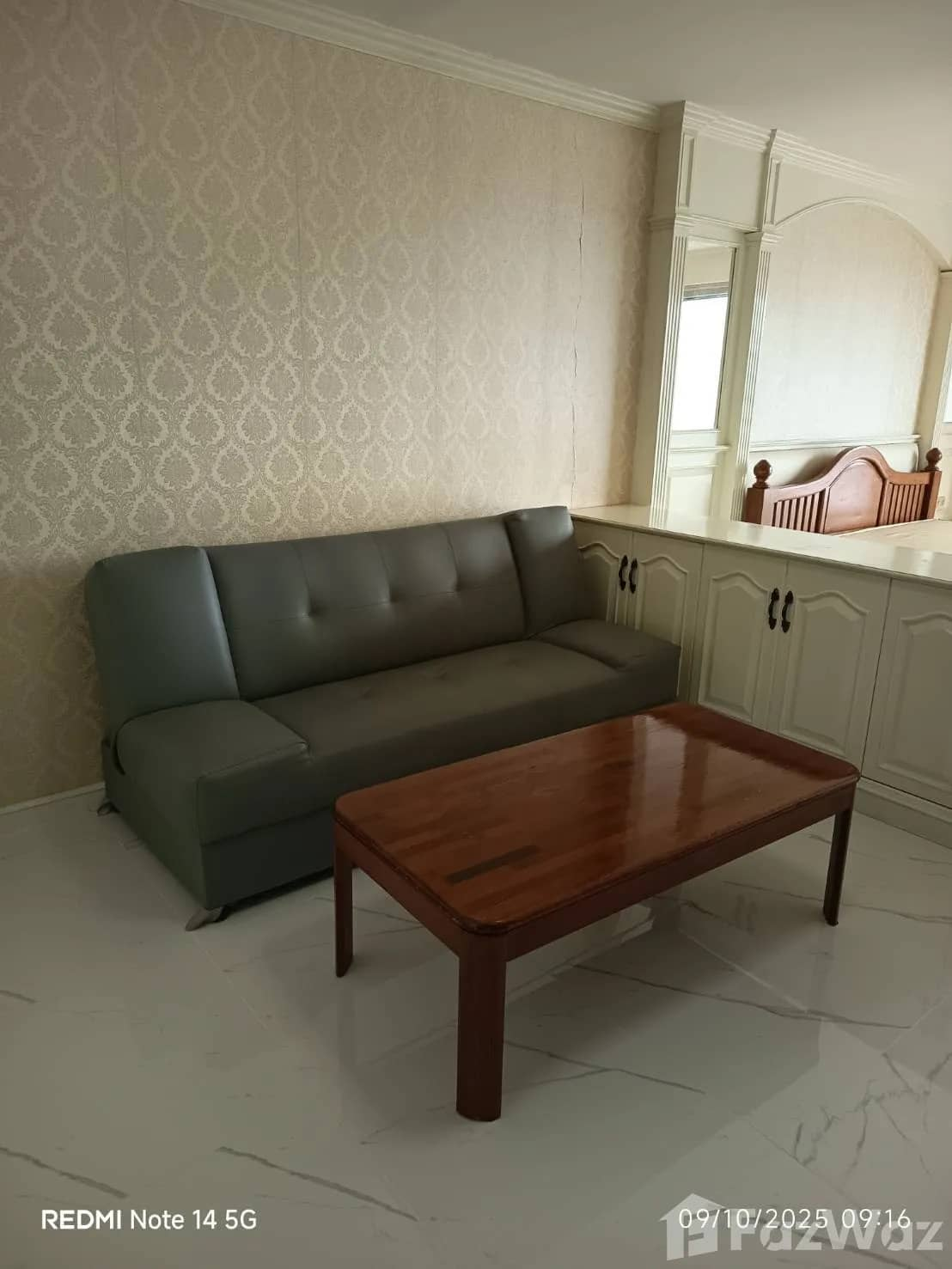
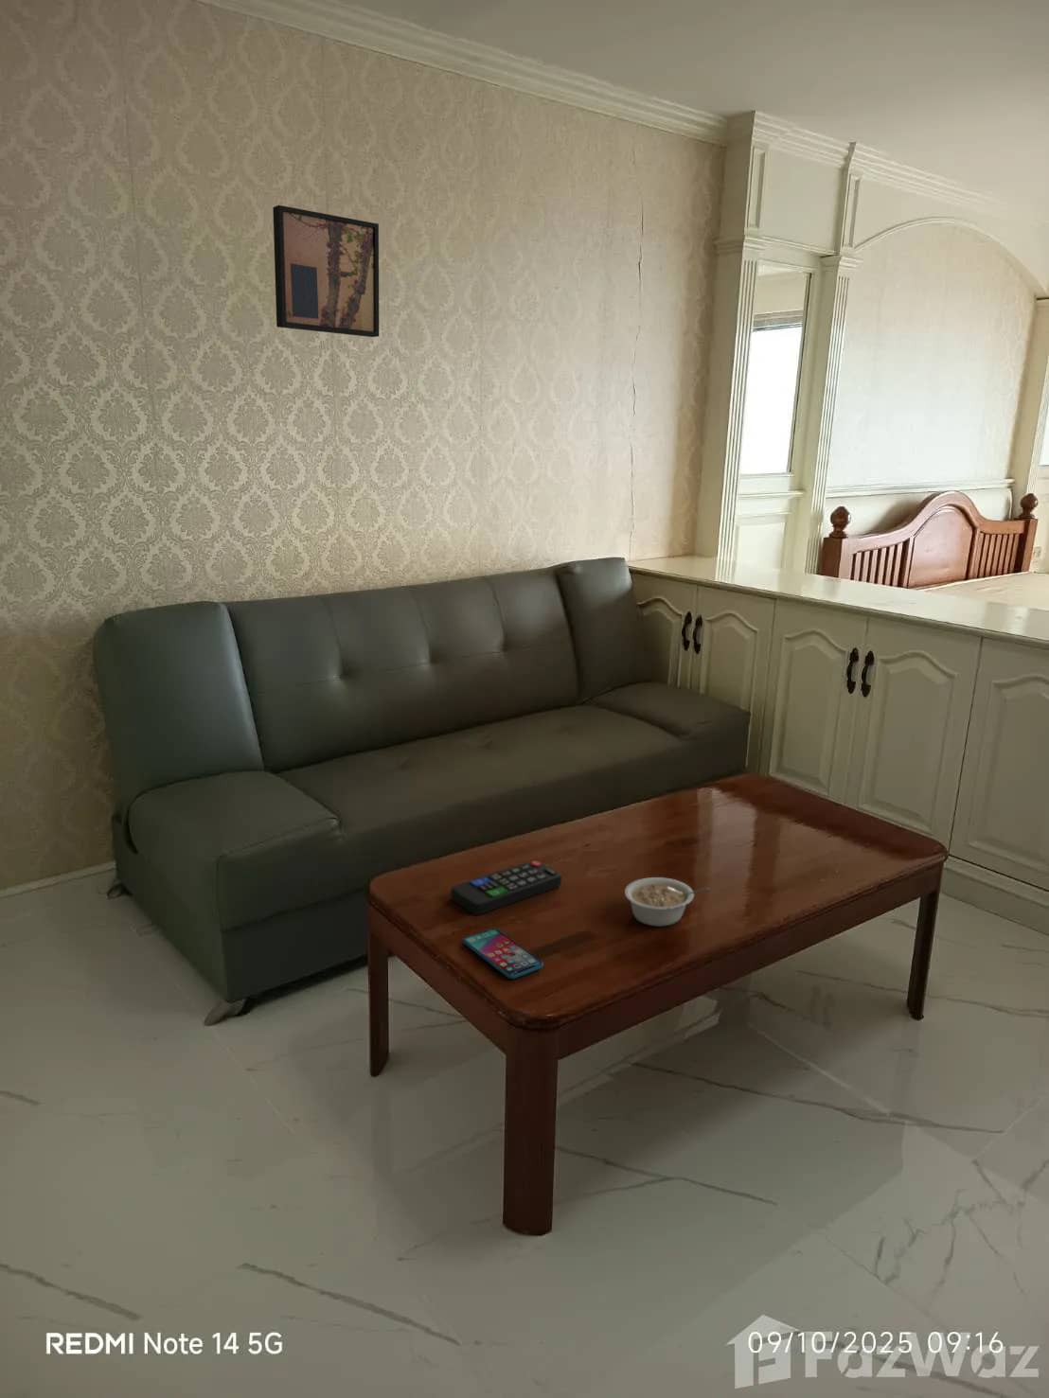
+ smartphone [462,928,544,979]
+ wall art [272,205,380,338]
+ remote control [450,859,562,917]
+ legume [624,877,710,928]
